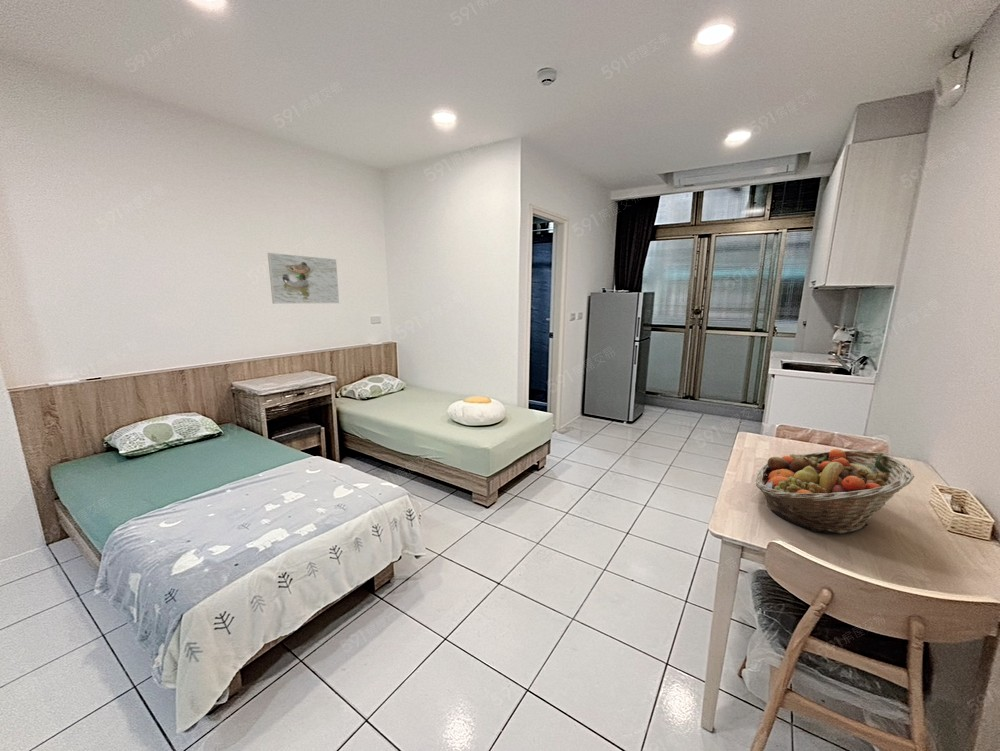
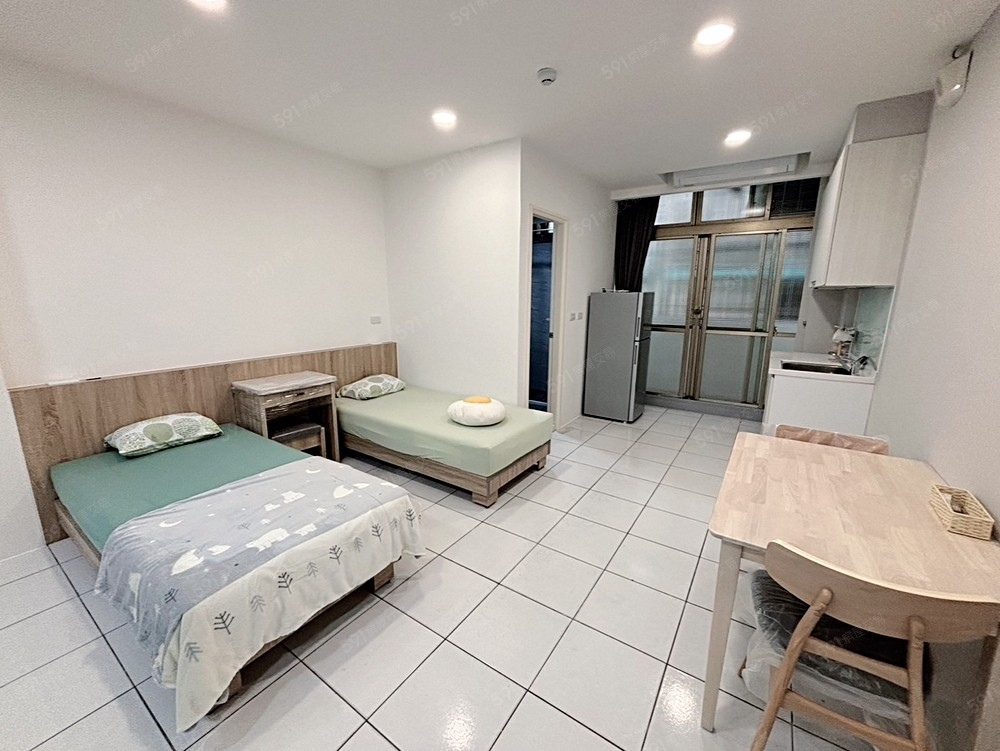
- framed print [267,252,340,304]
- fruit basket [755,448,916,535]
